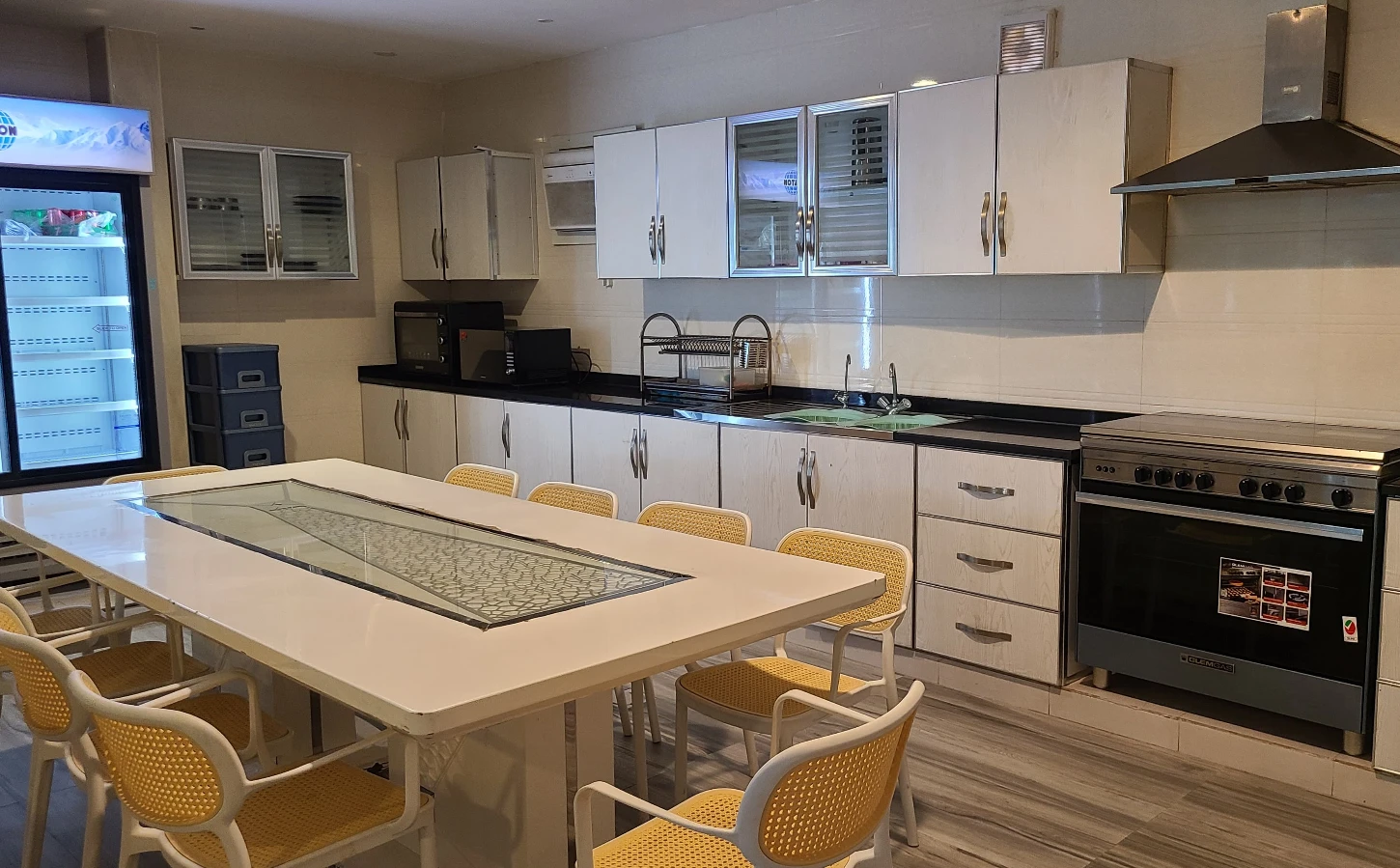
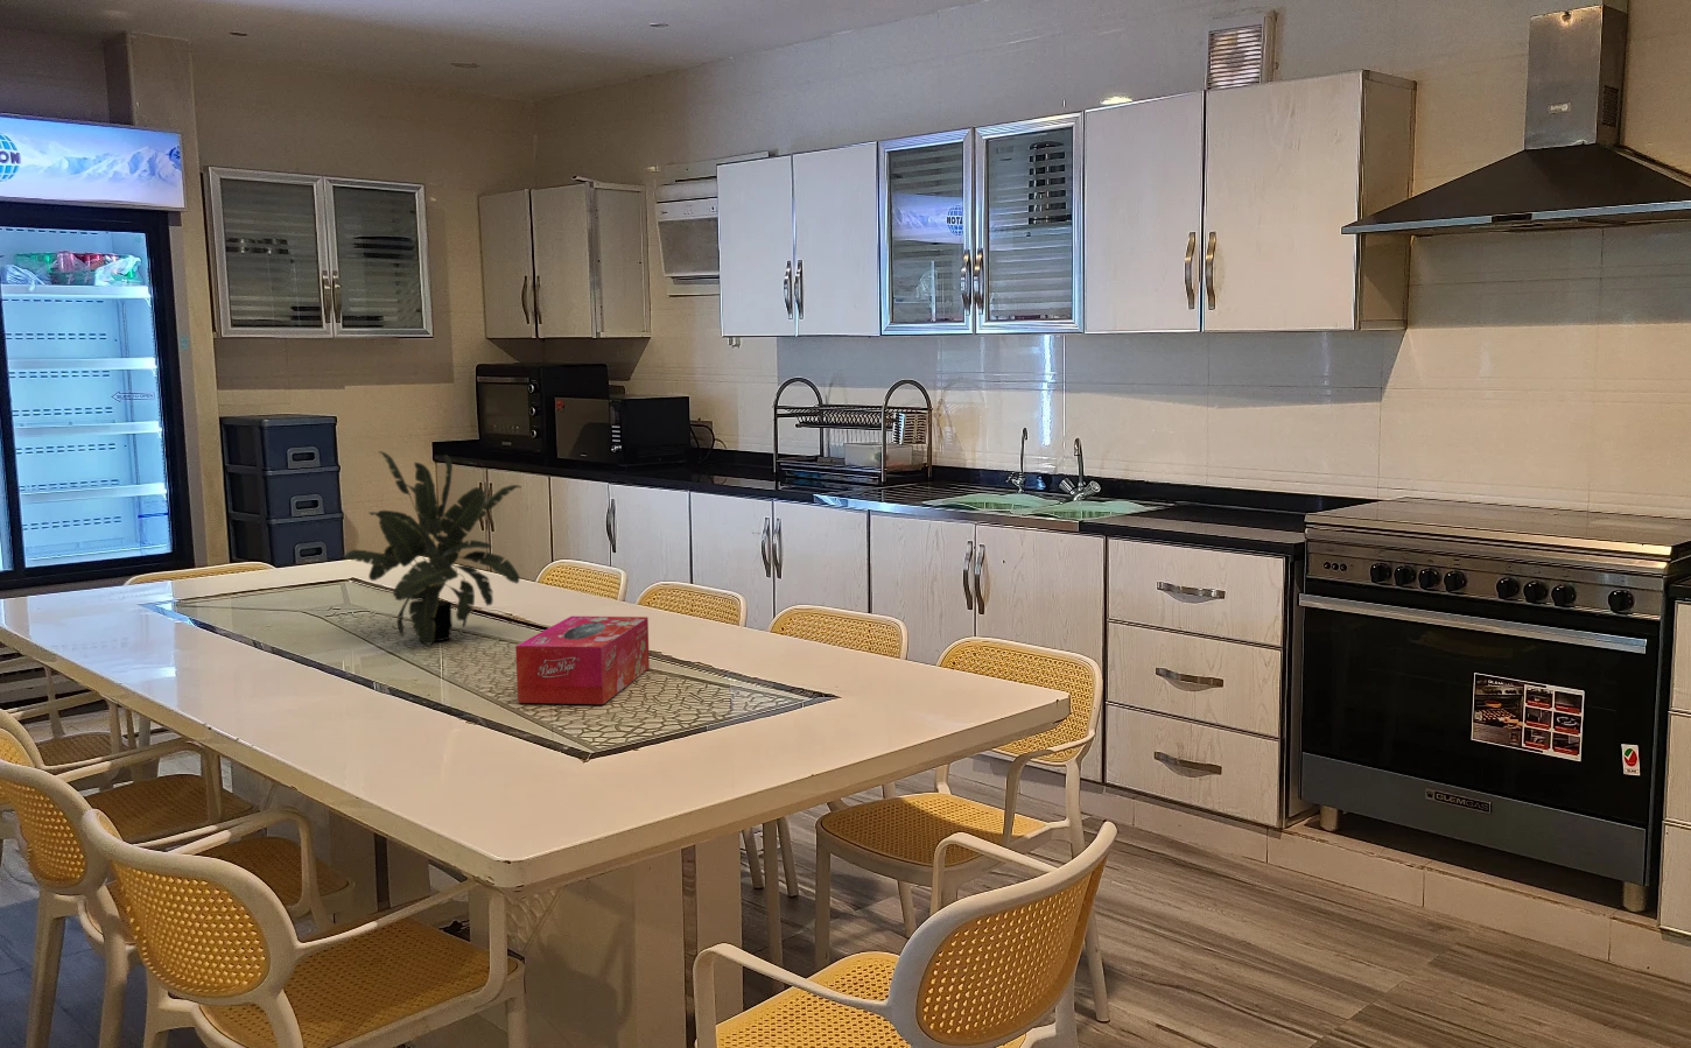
+ tissue box [515,616,651,705]
+ potted plant [342,450,523,647]
